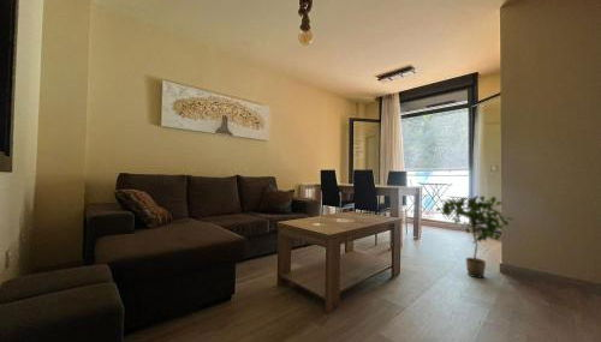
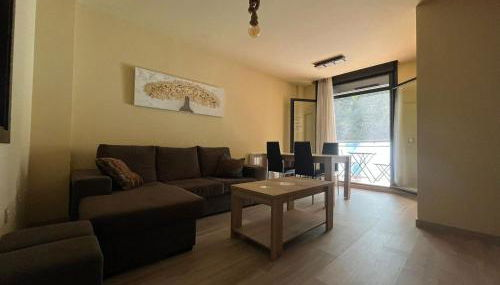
- potted plant [434,194,514,280]
